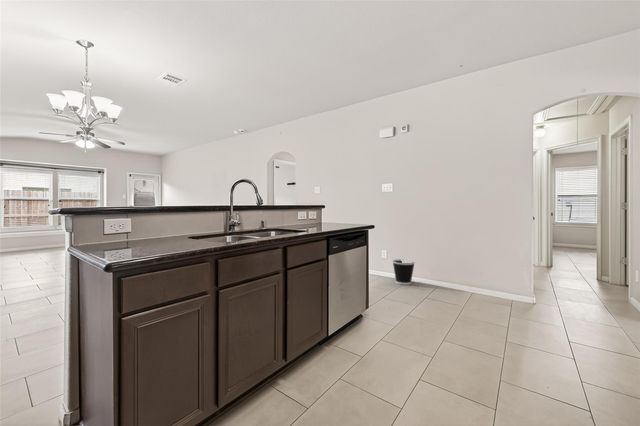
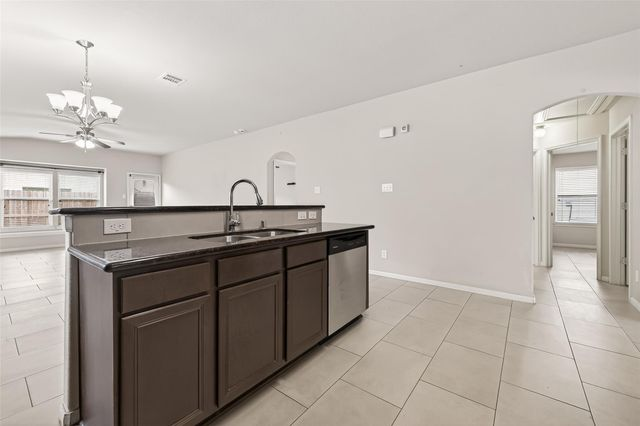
- wastebasket [391,258,416,286]
